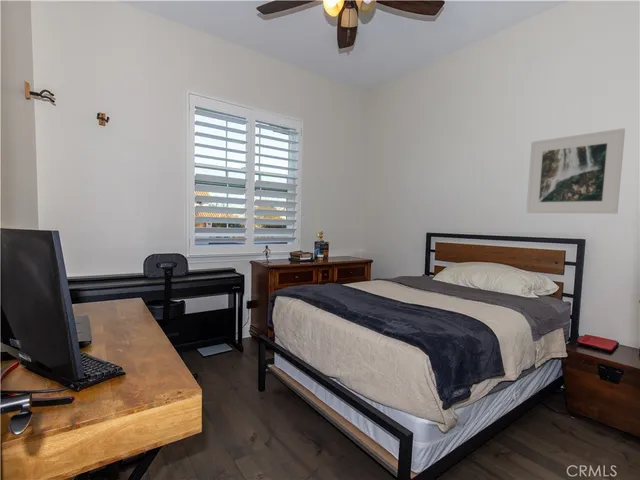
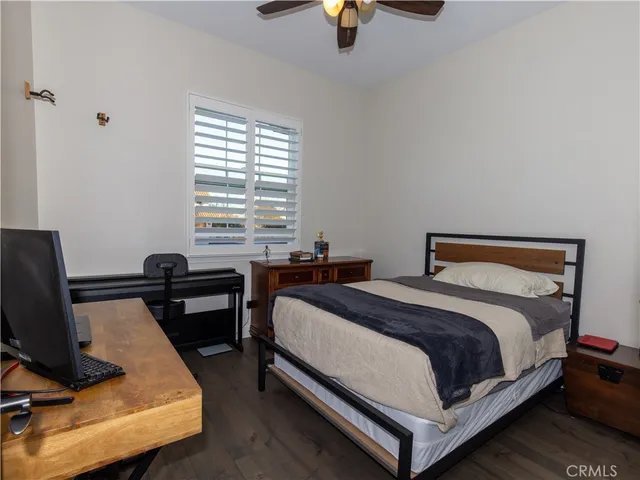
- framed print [525,127,626,215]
